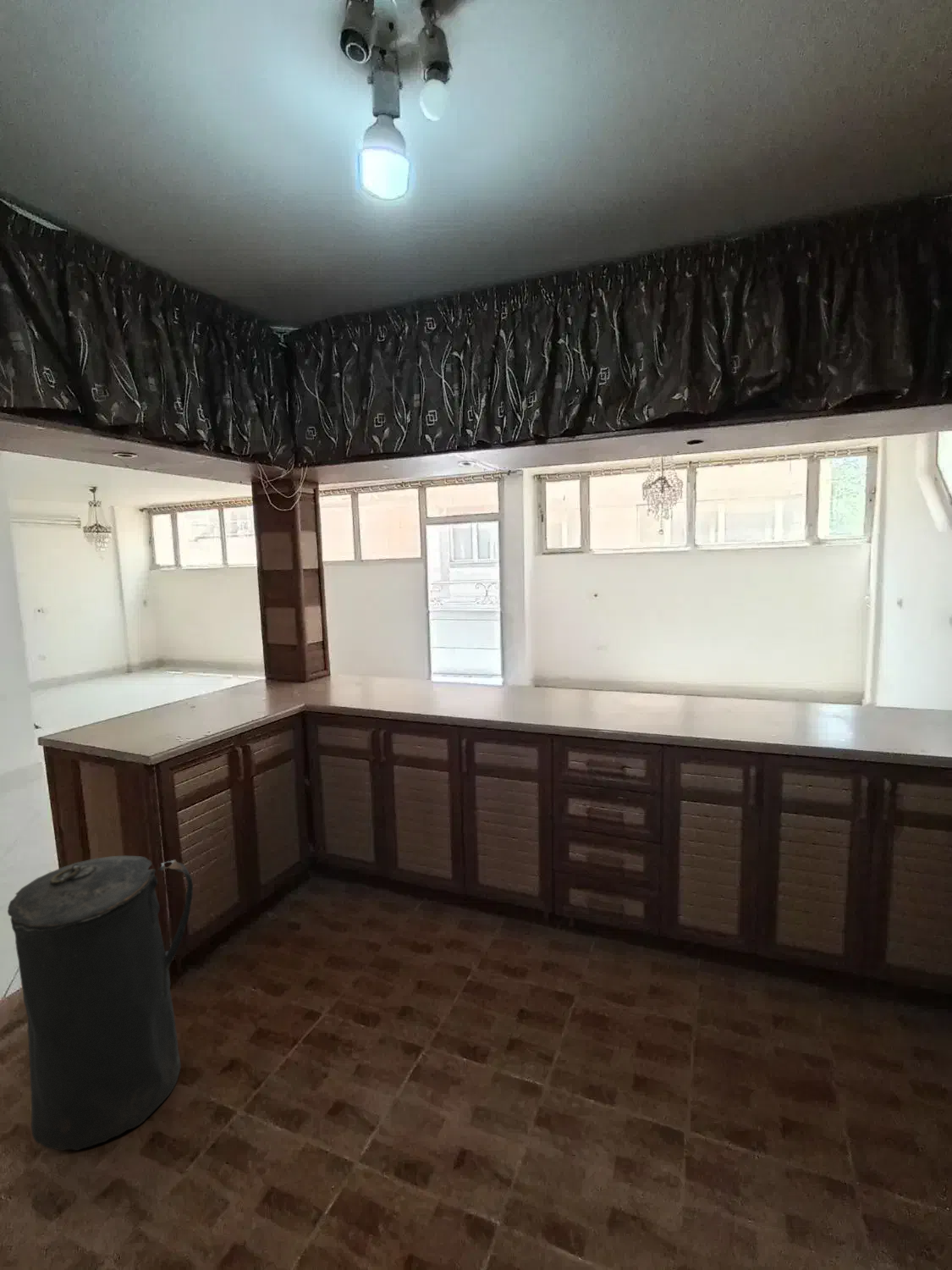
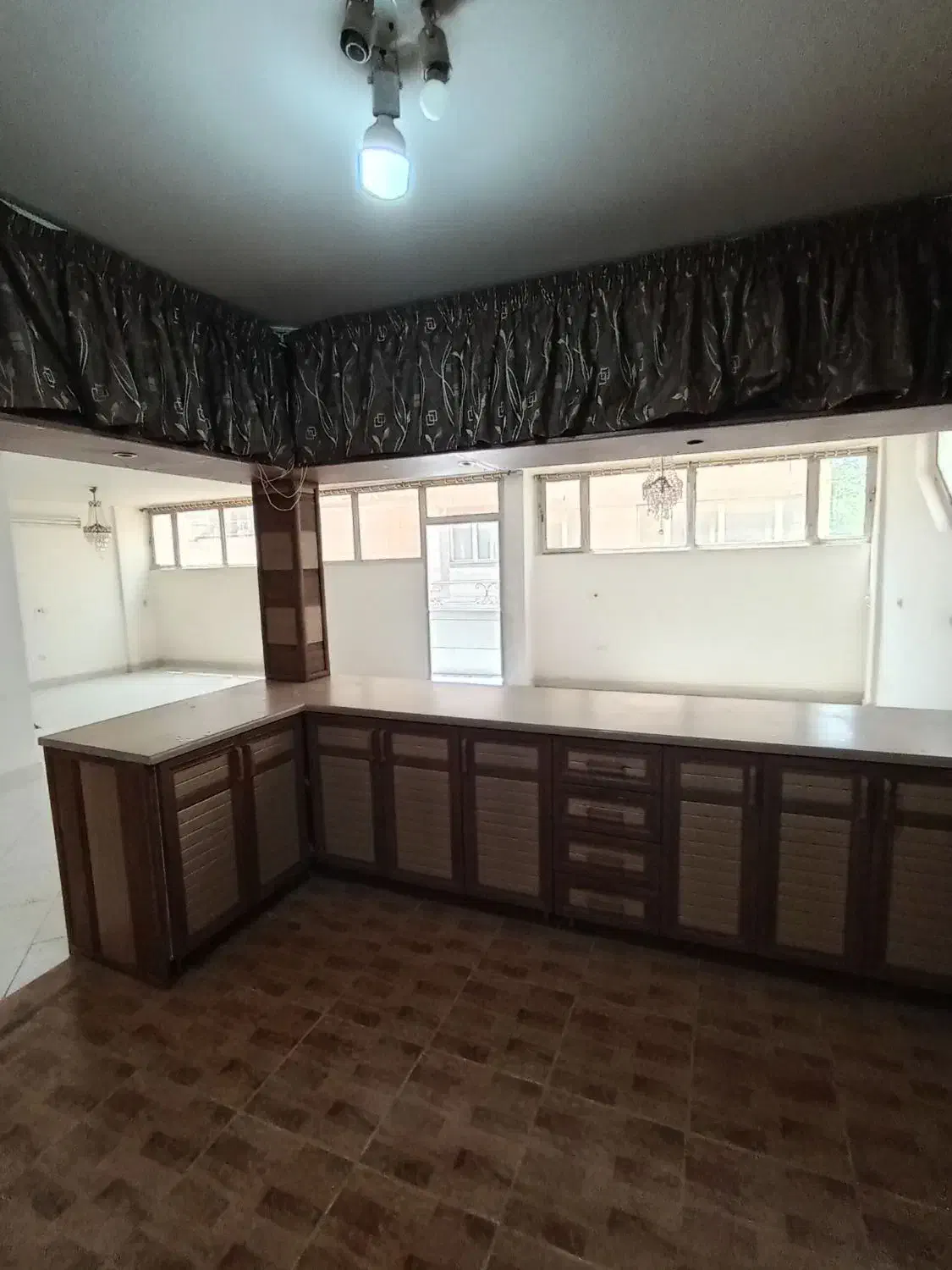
- trash can [7,855,194,1151]
